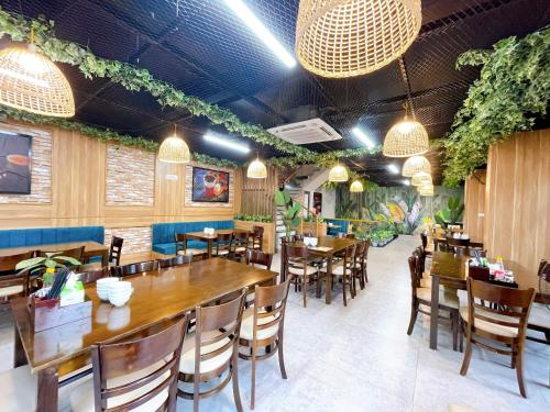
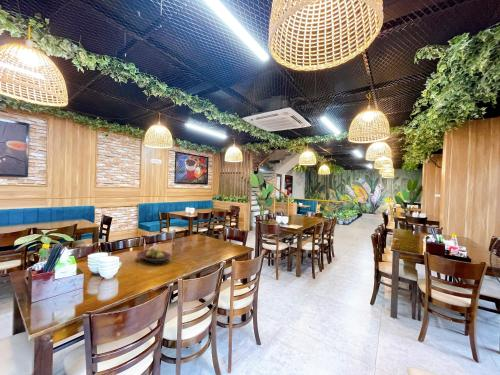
+ fruit bowl [136,247,173,265]
